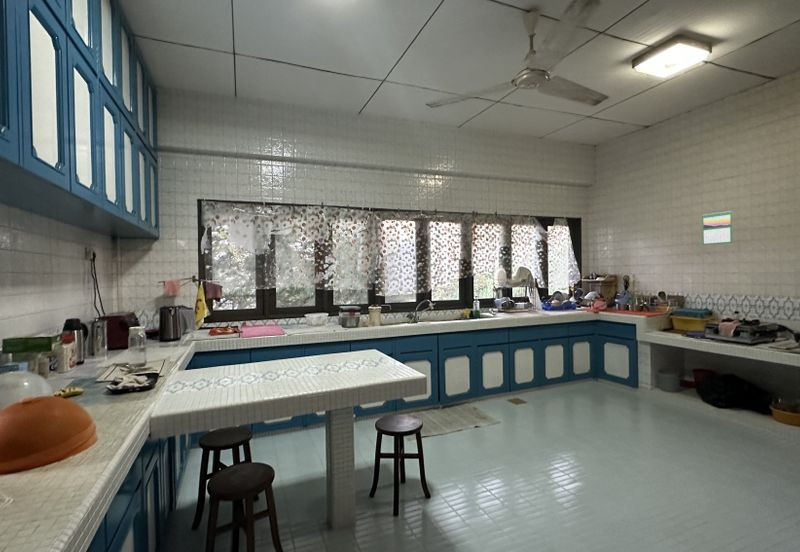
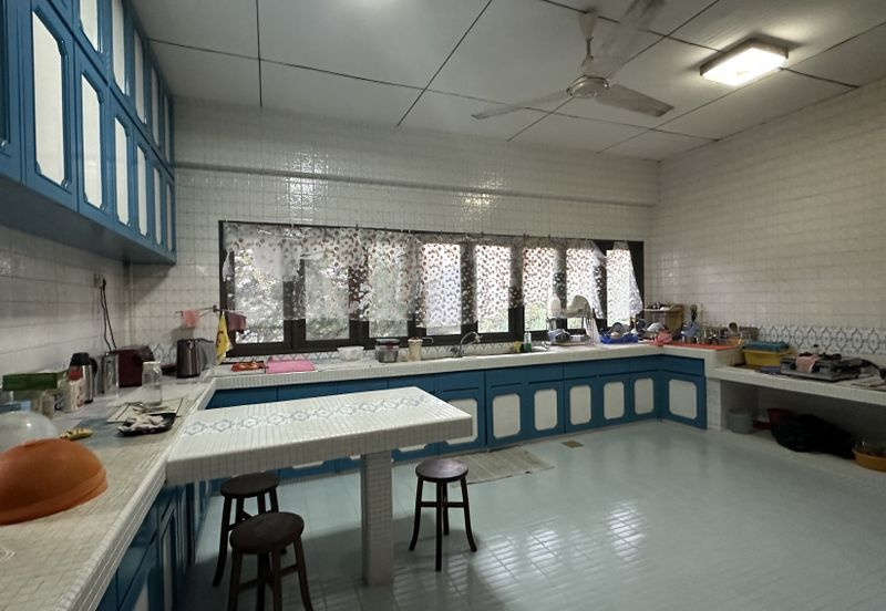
- calendar [701,210,733,246]
